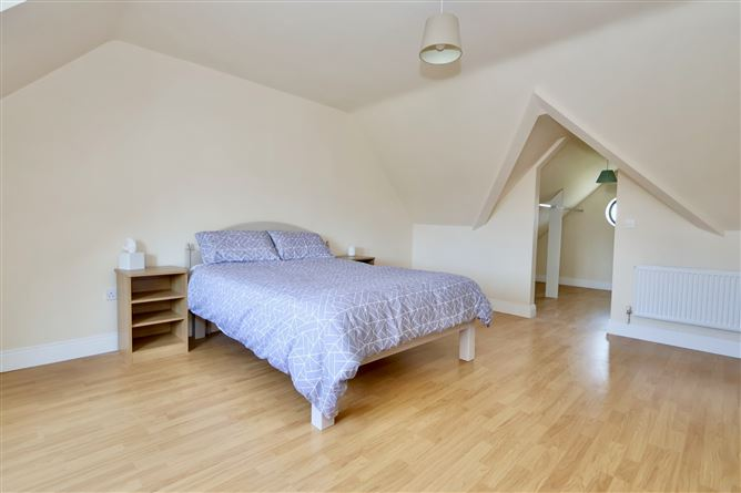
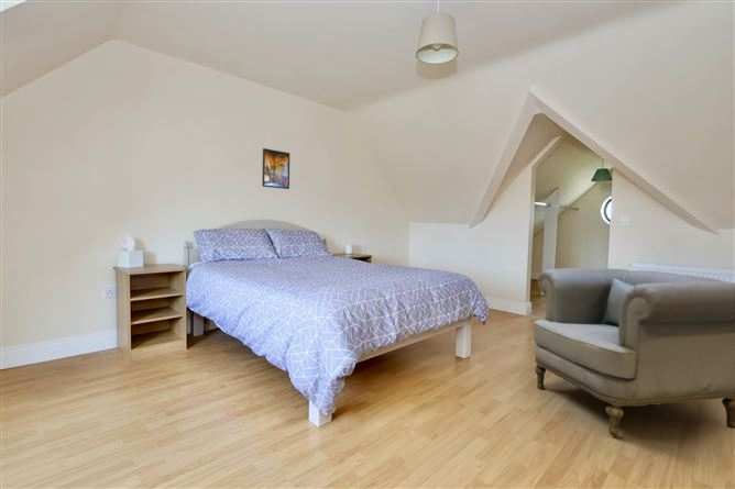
+ armchair [533,267,735,437]
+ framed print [261,147,290,190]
